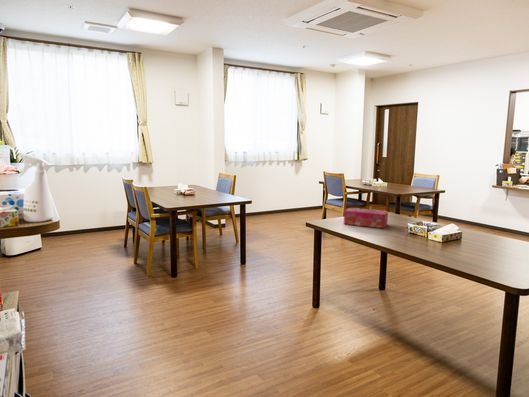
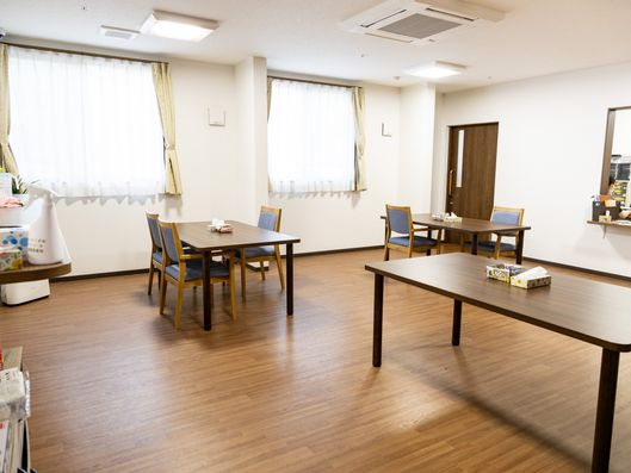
- tissue box [343,207,389,229]
